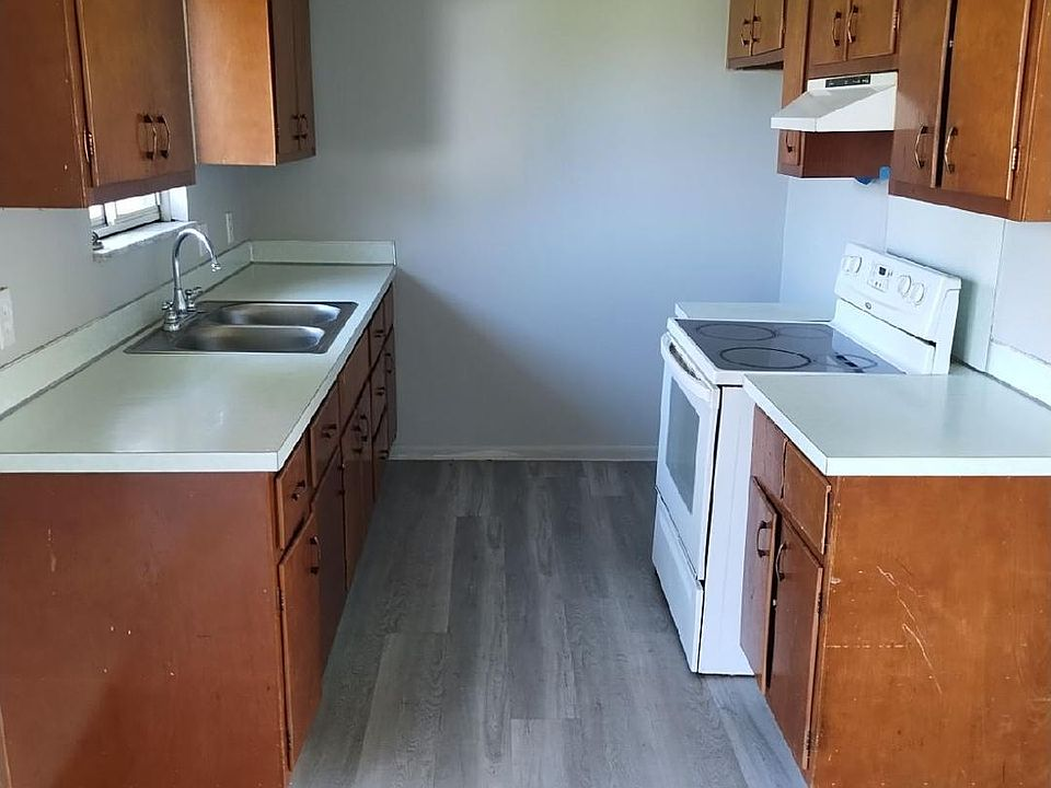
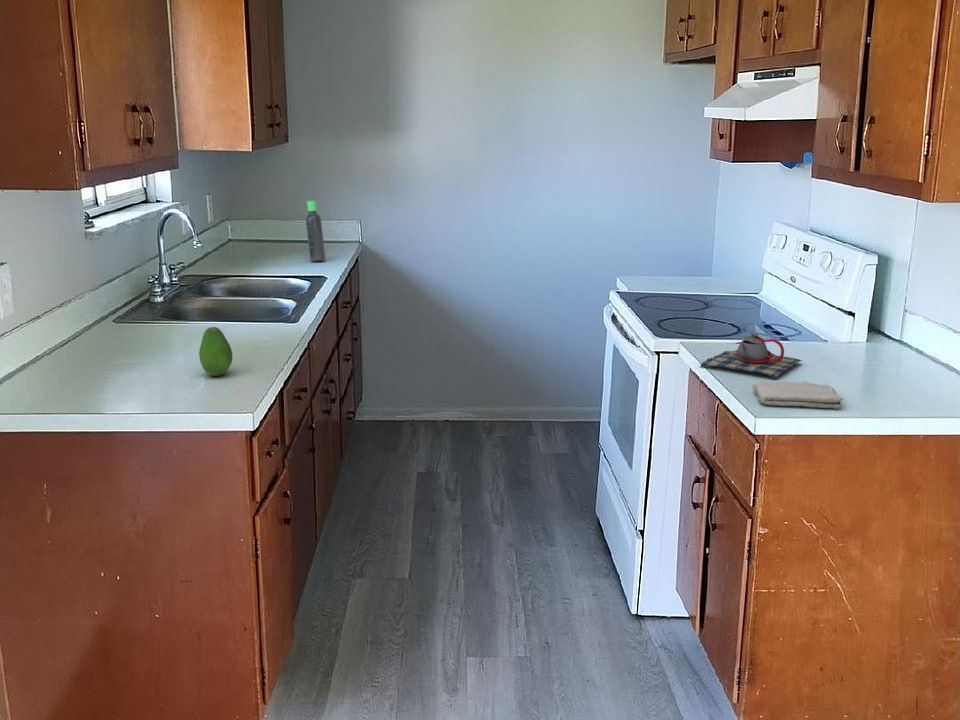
+ teapot [699,333,803,379]
+ fruit [198,326,234,377]
+ washcloth [752,380,844,410]
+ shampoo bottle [305,200,326,262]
